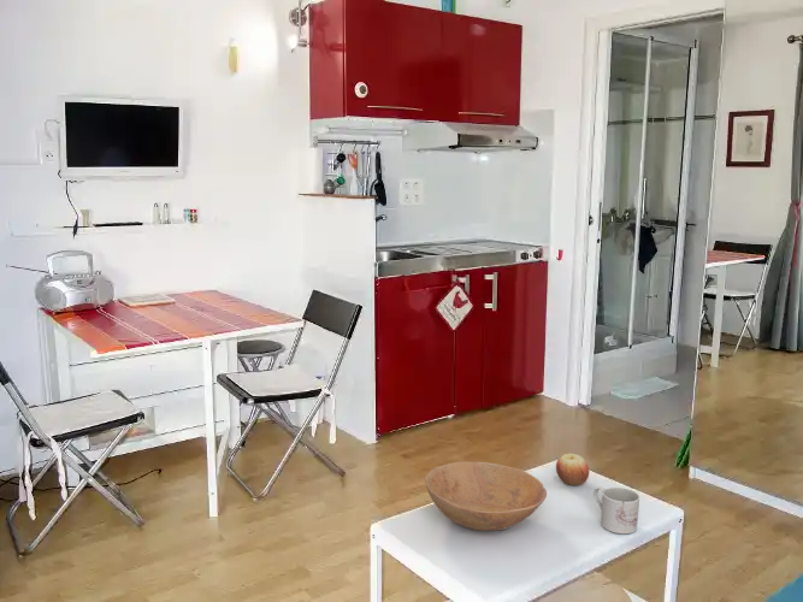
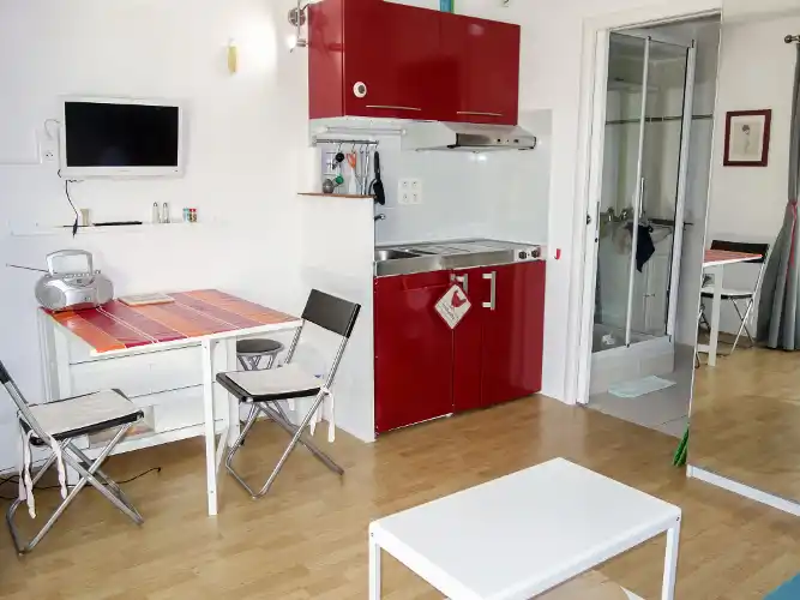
- apple [555,453,590,486]
- mug [592,485,640,535]
- bowl [424,461,548,532]
